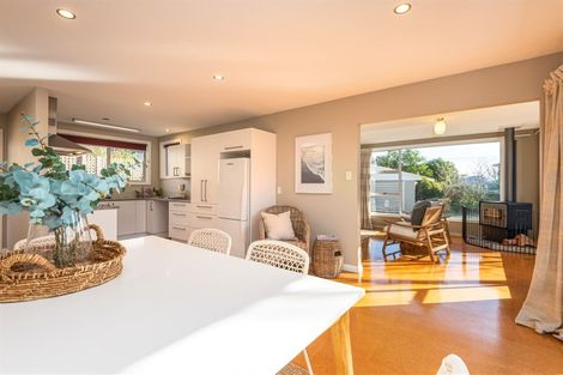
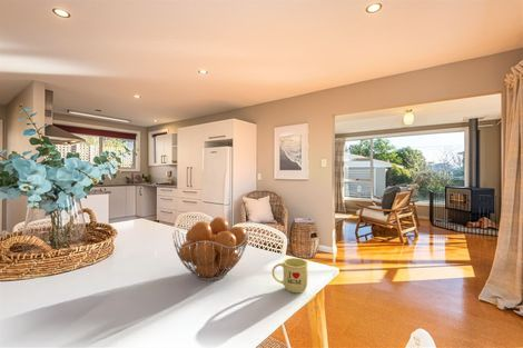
+ fruit basket [171,216,250,281]
+ mug [272,257,309,294]
